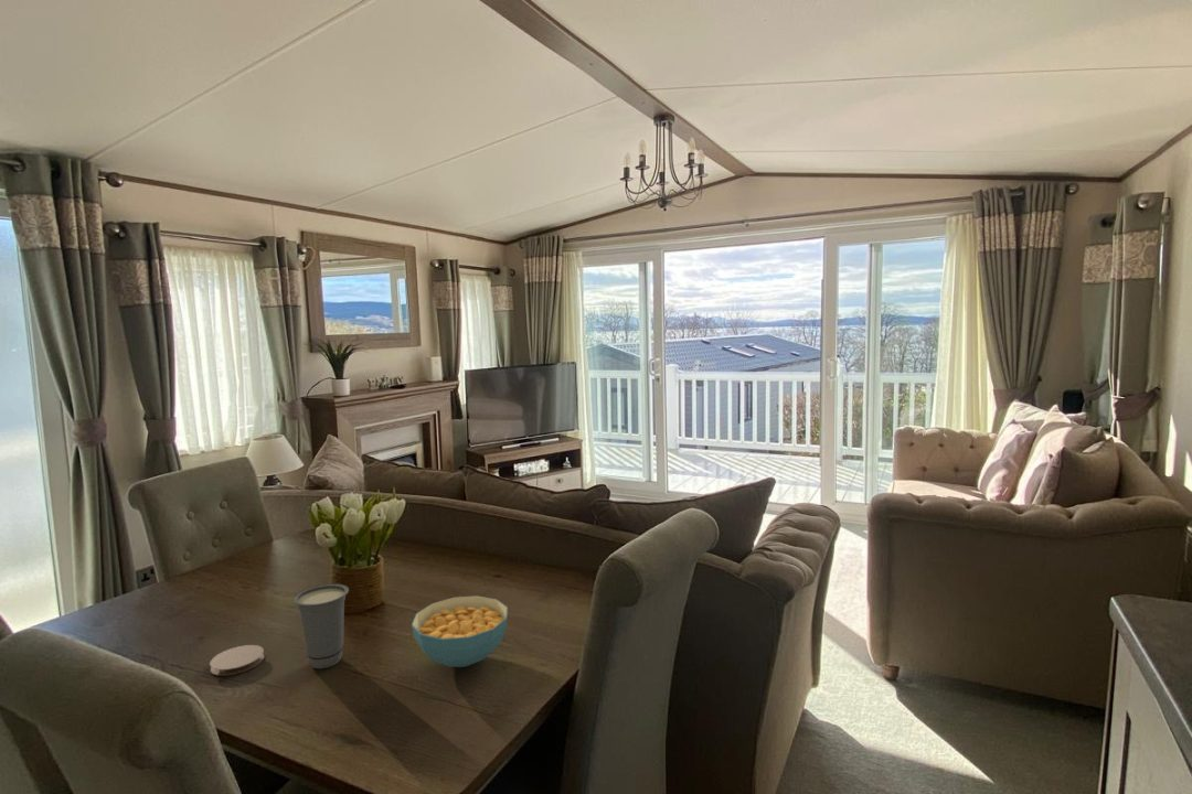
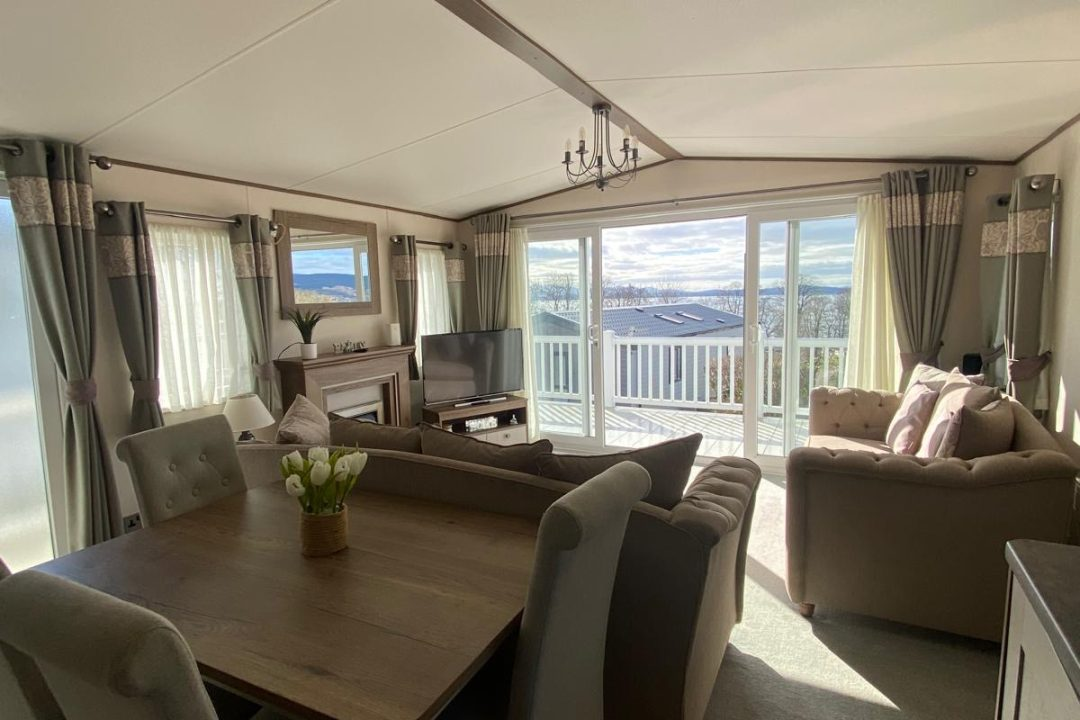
- cereal bowl [411,594,509,668]
- coaster [209,644,265,677]
- cup [292,582,350,669]
